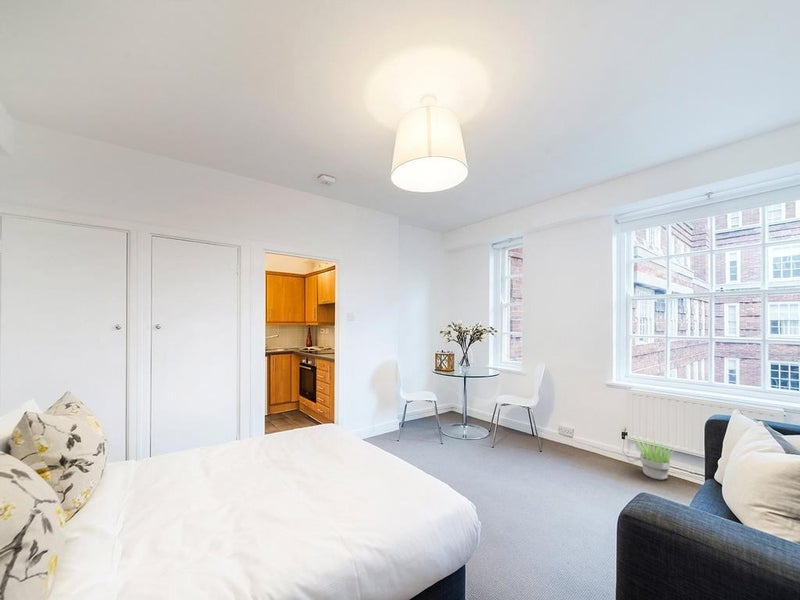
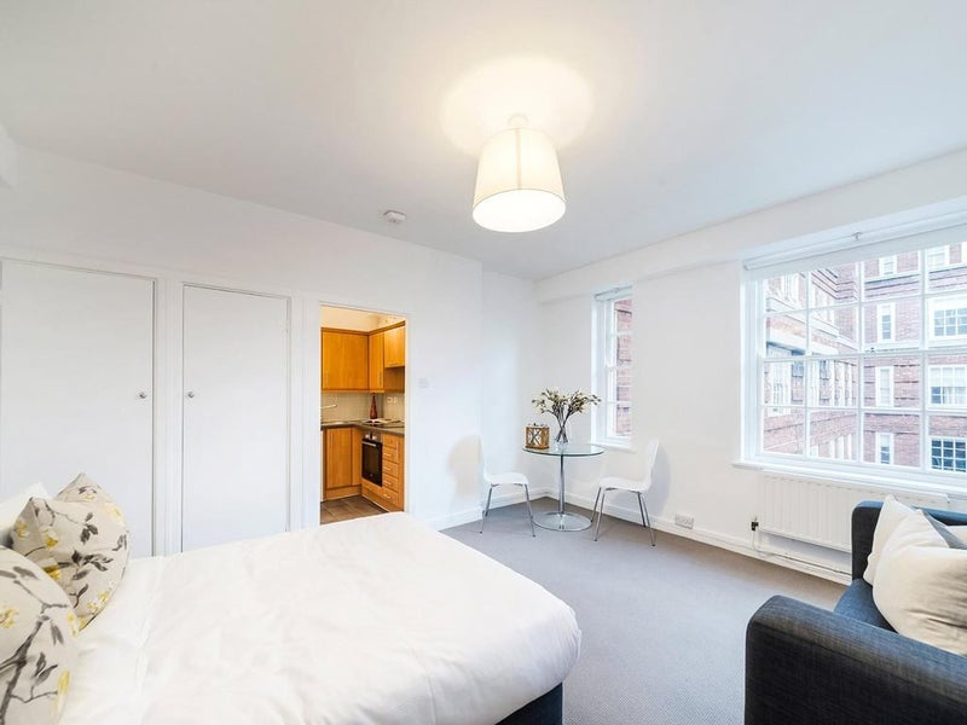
- potted plant [630,435,680,481]
